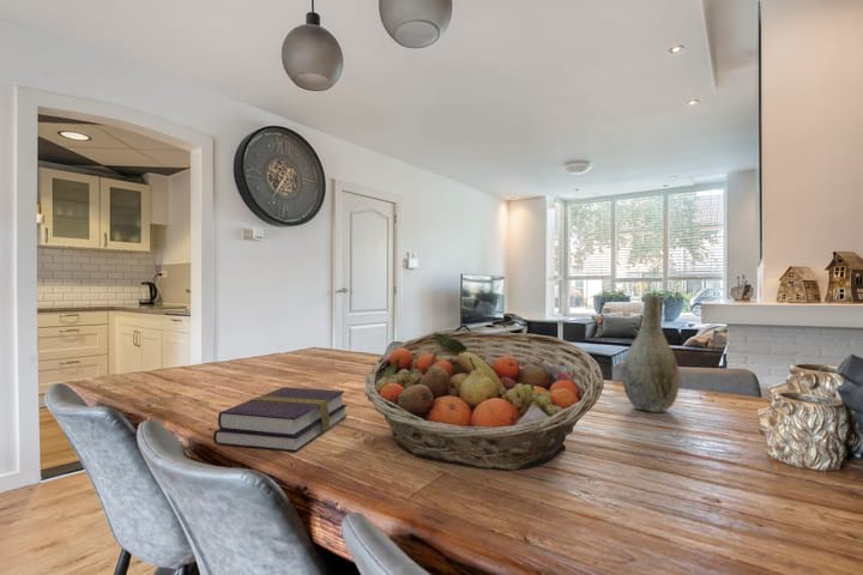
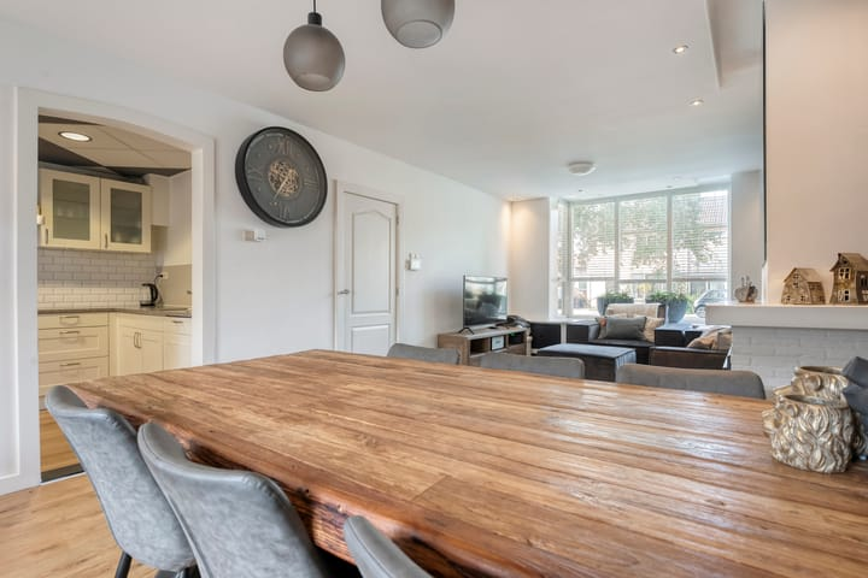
- book [212,386,349,453]
- vase [622,295,681,413]
- fruit basket [363,331,605,471]
